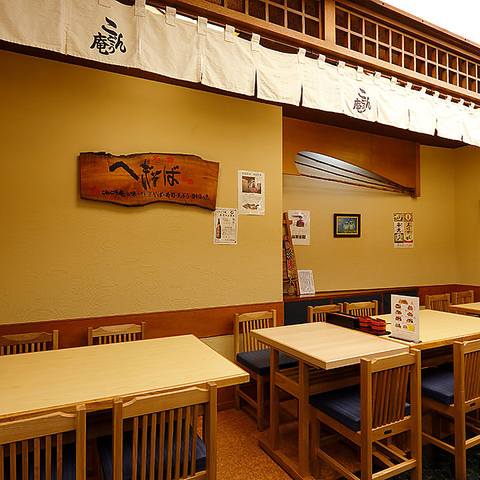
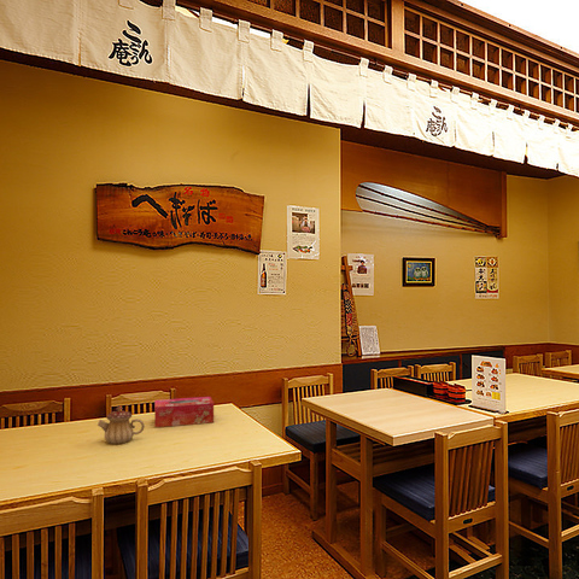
+ tissue box [153,396,215,428]
+ teapot [96,405,146,445]
